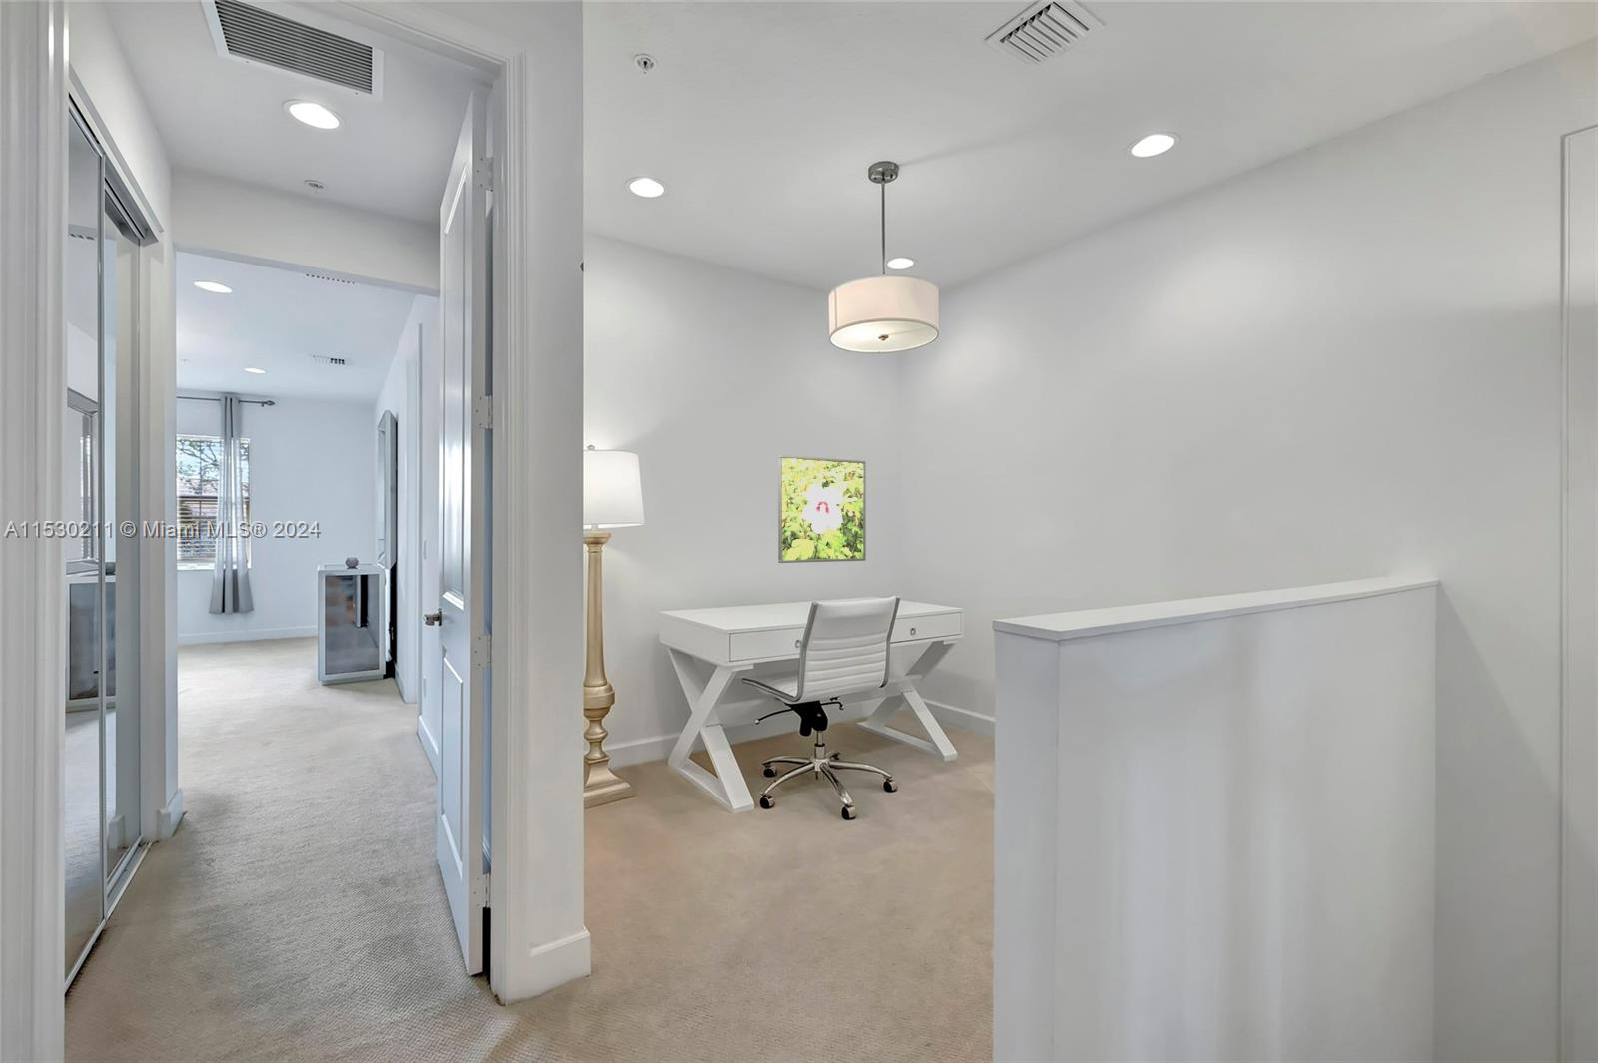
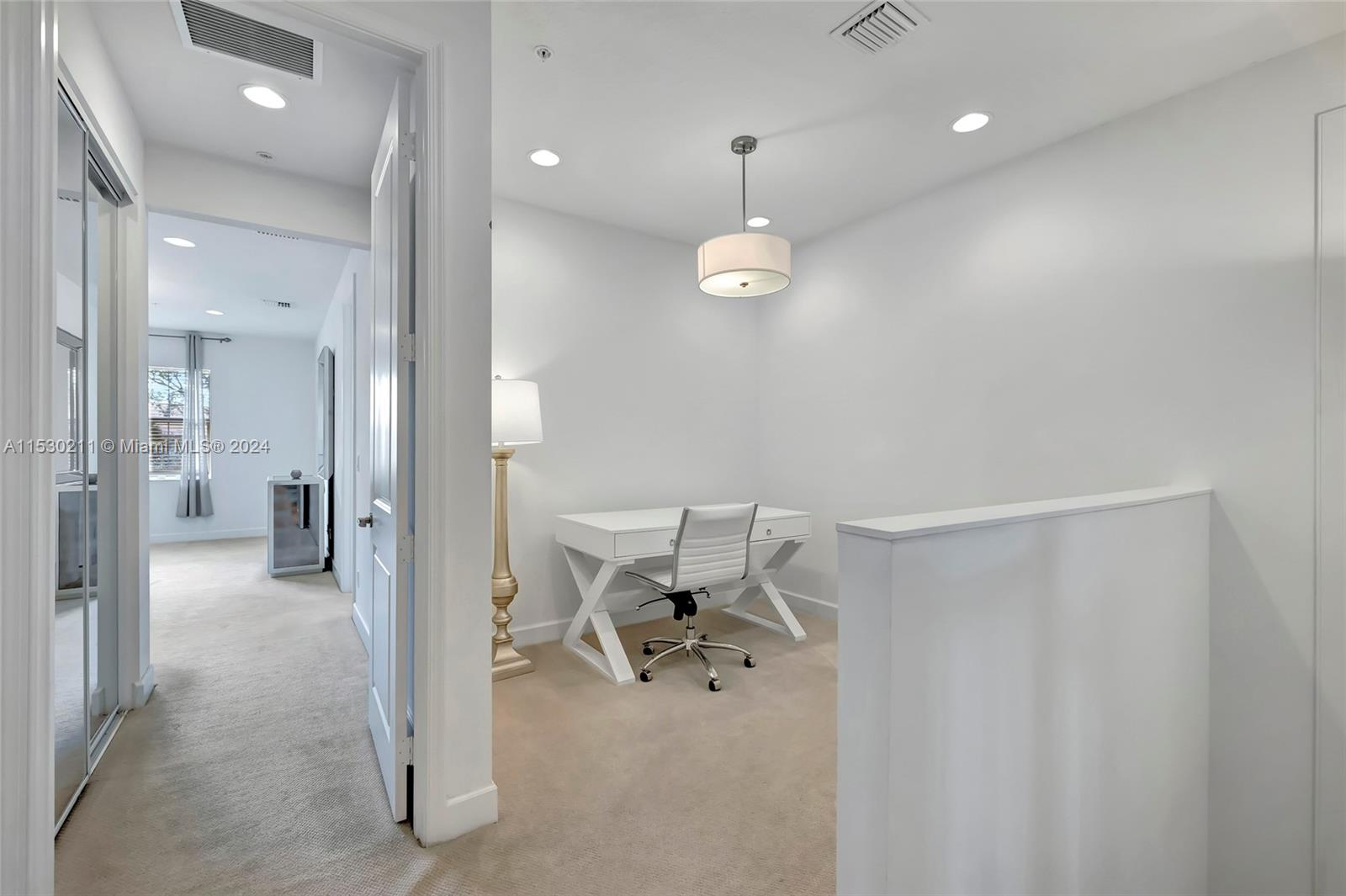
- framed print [776,454,867,564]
